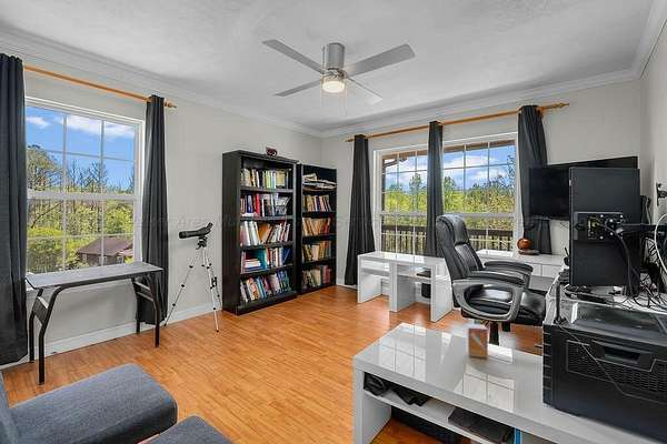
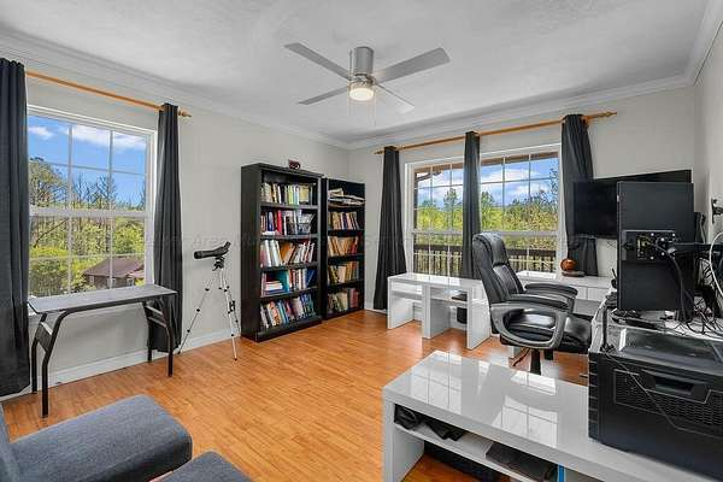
- small box [465,323,488,359]
